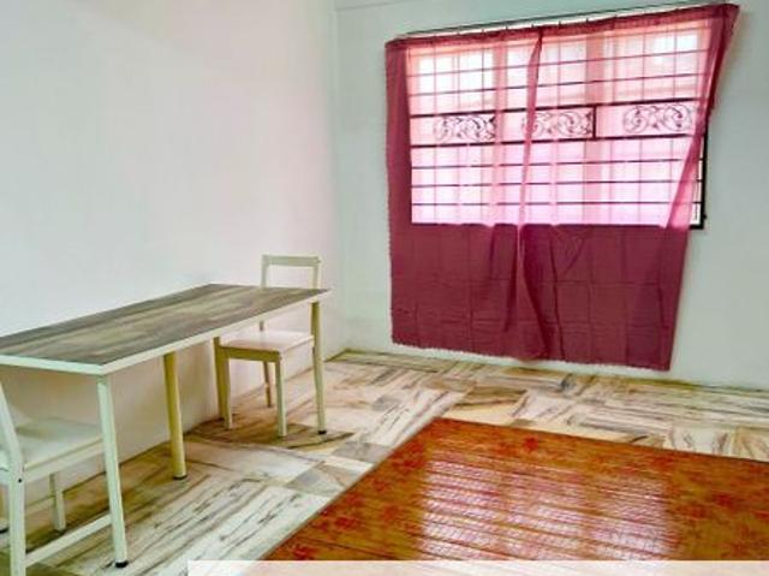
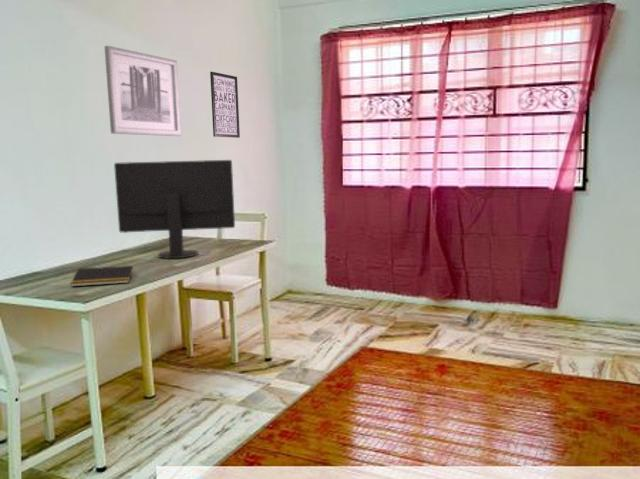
+ computer monitor [113,159,236,259]
+ notepad [70,265,134,287]
+ wall art [209,71,241,139]
+ wall art [104,45,182,137]
